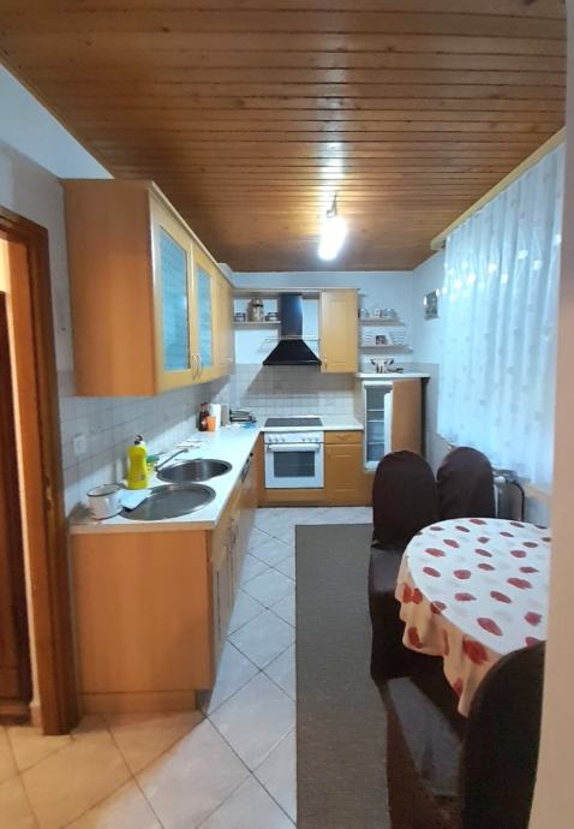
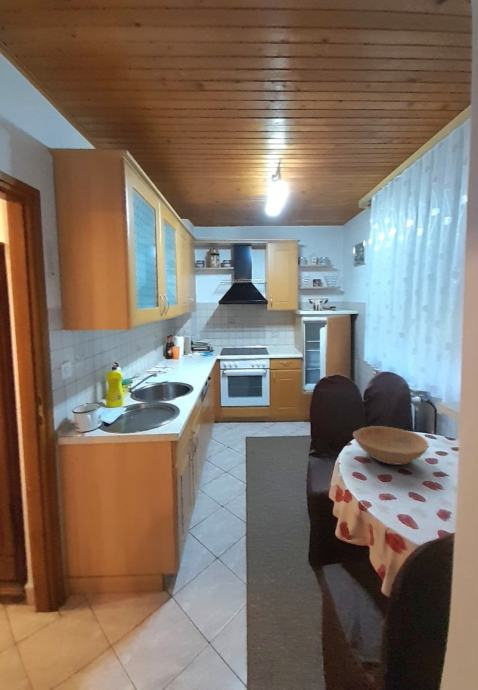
+ bowl [352,425,430,466]
